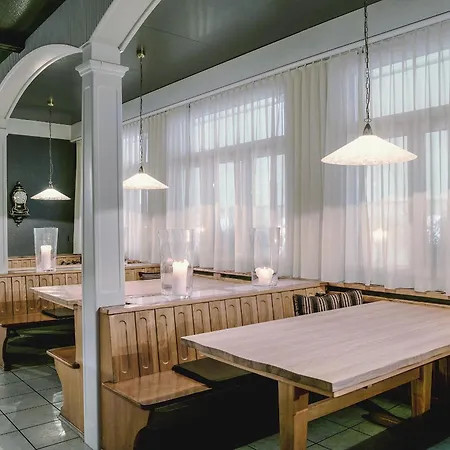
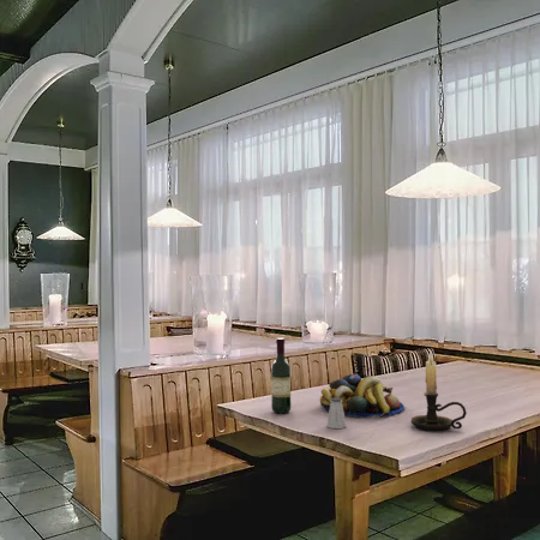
+ wine bottle [270,337,293,414]
+ fruit bowl [319,373,406,419]
+ saltshaker [325,398,348,430]
+ candle holder [410,350,468,432]
